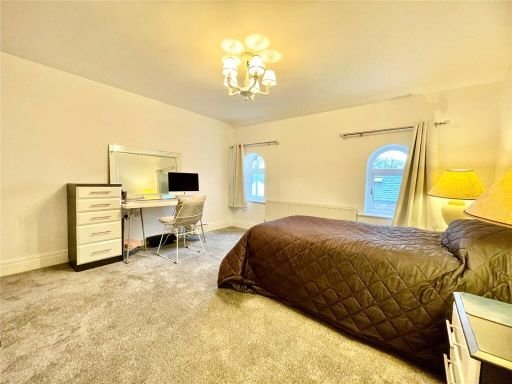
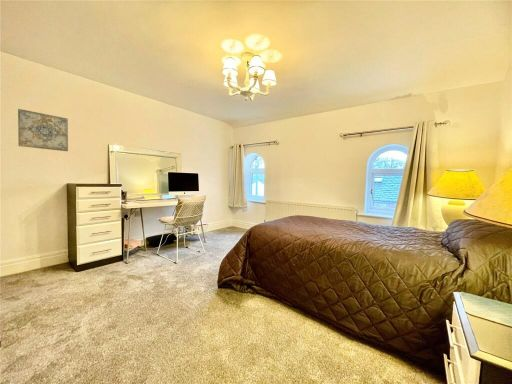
+ wall art [17,108,69,152]
